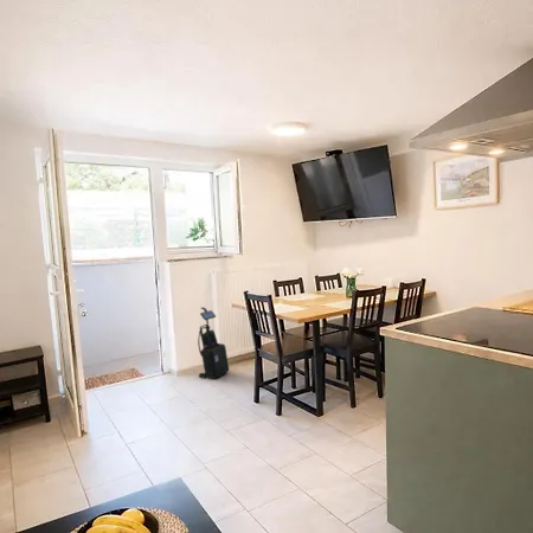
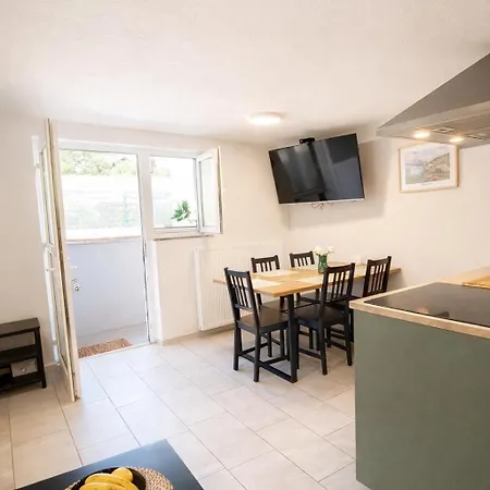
- vacuum cleaner [197,306,230,380]
